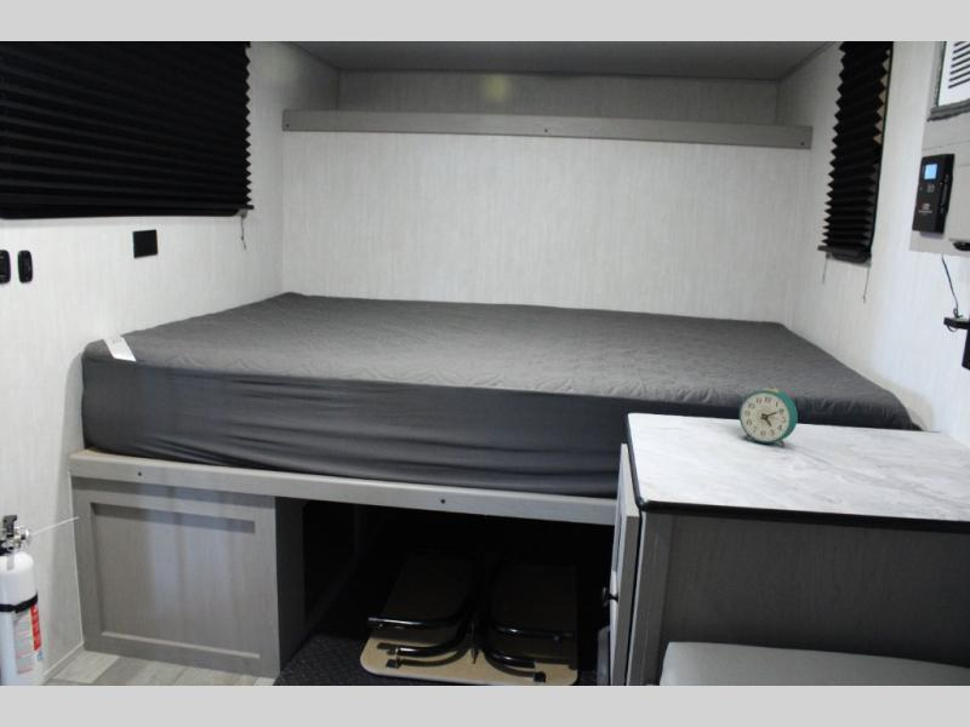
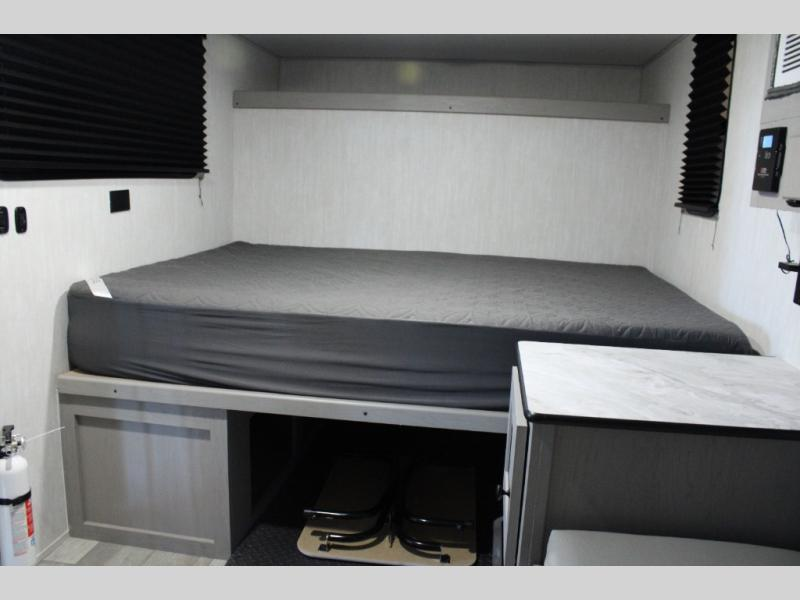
- alarm clock [738,385,799,448]
